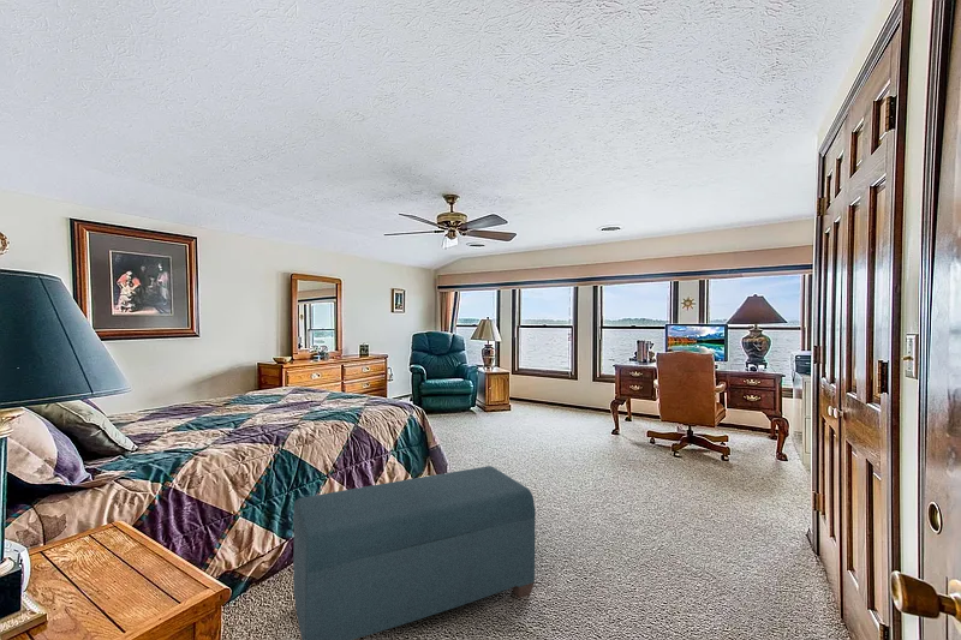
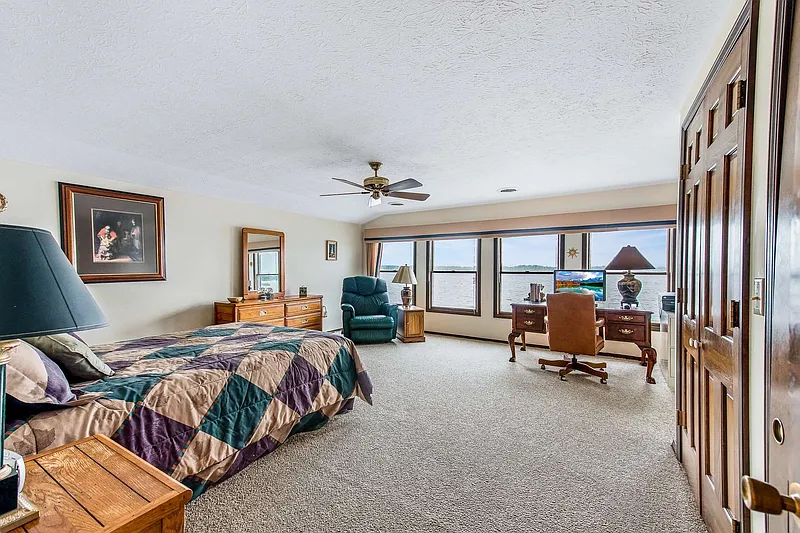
- bench [292,465,537,640]
